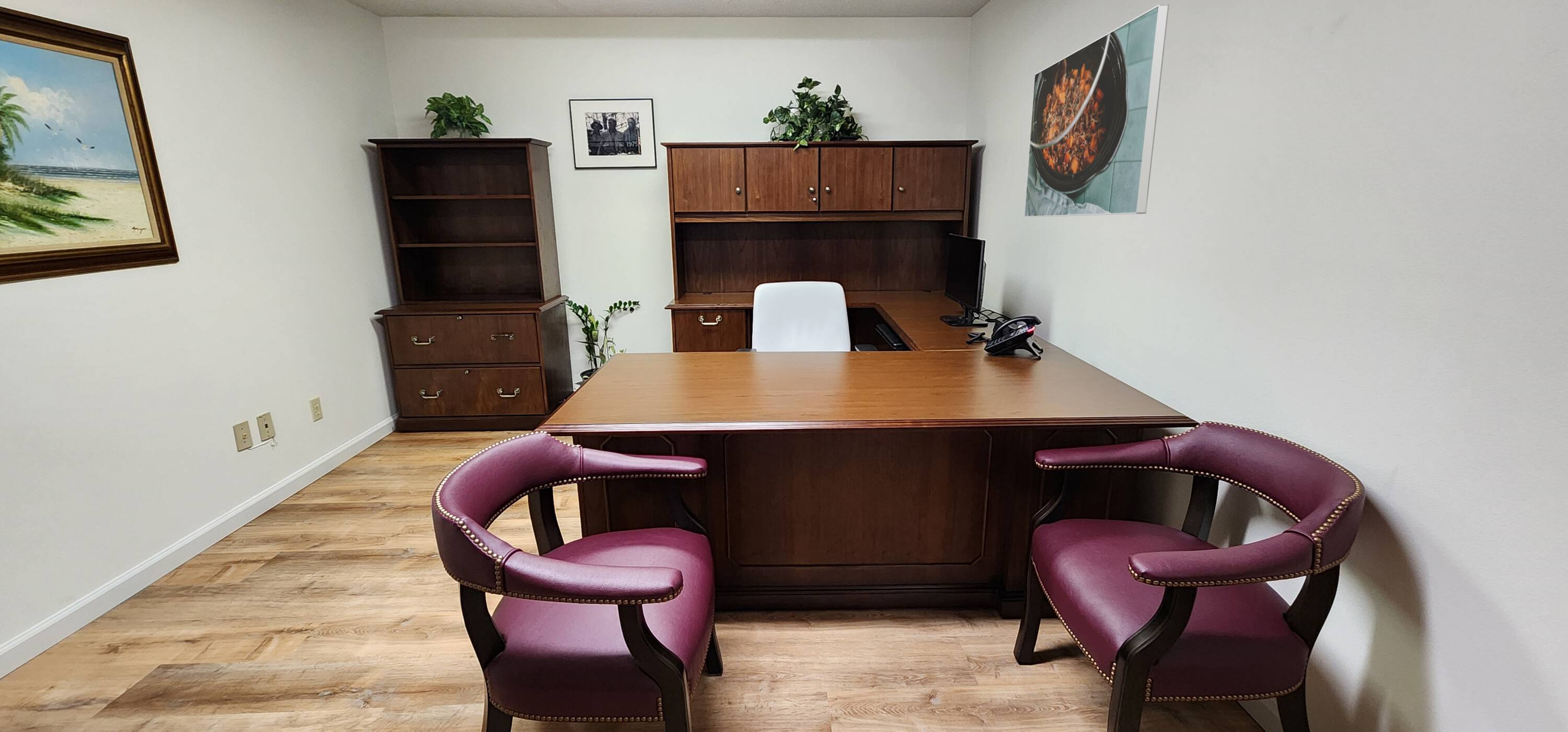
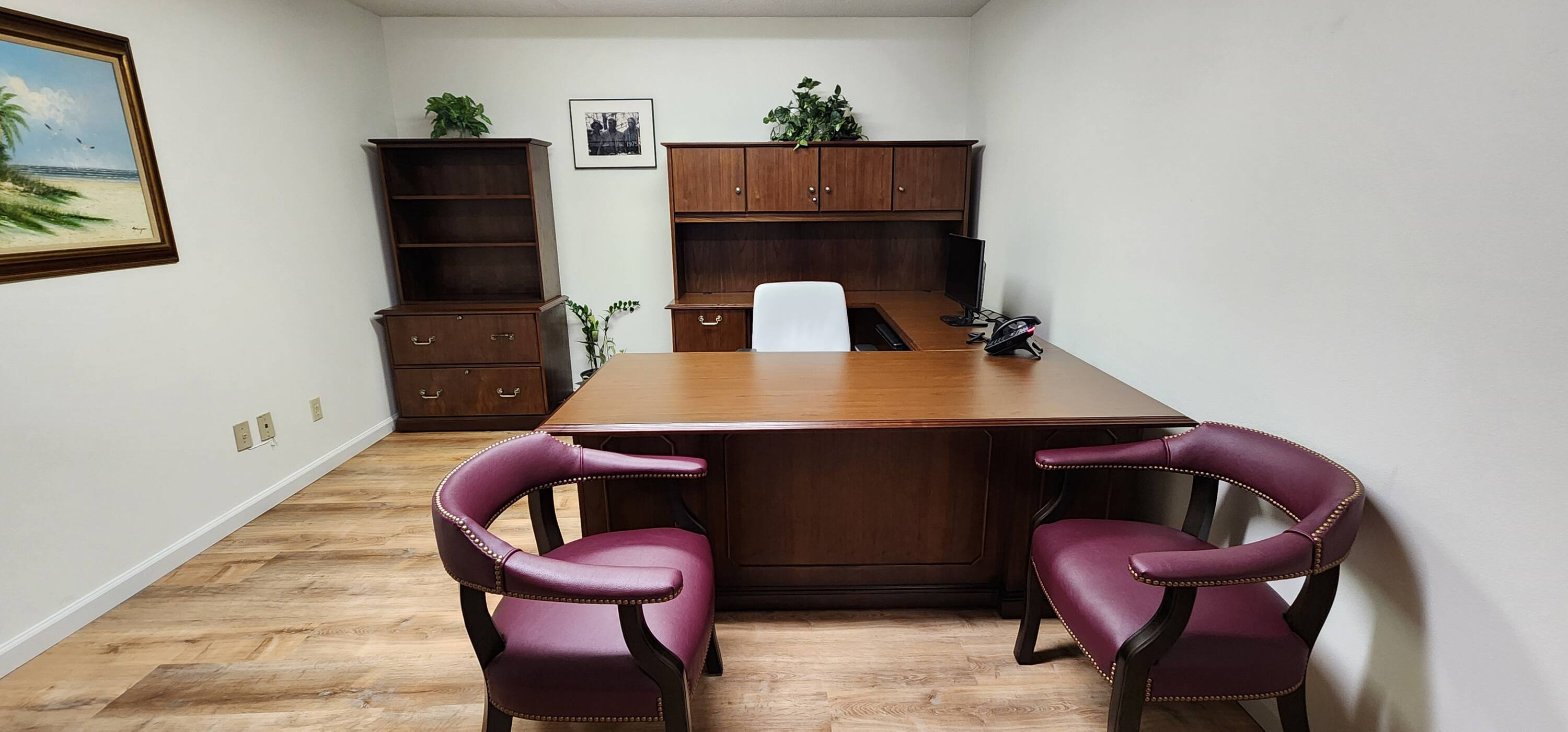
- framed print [1024,4,1170,218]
